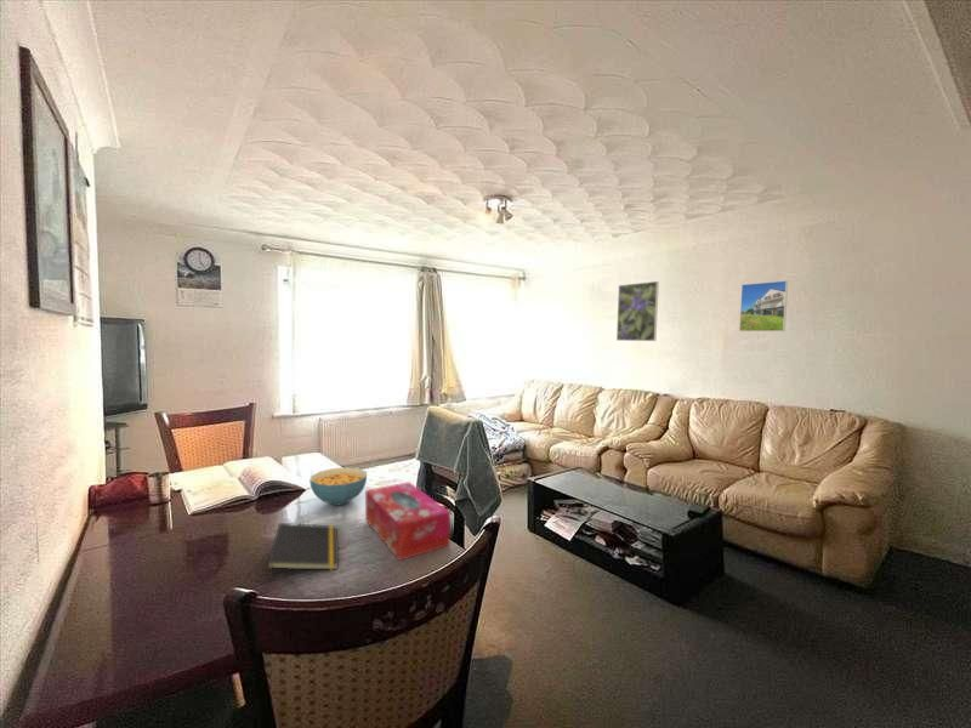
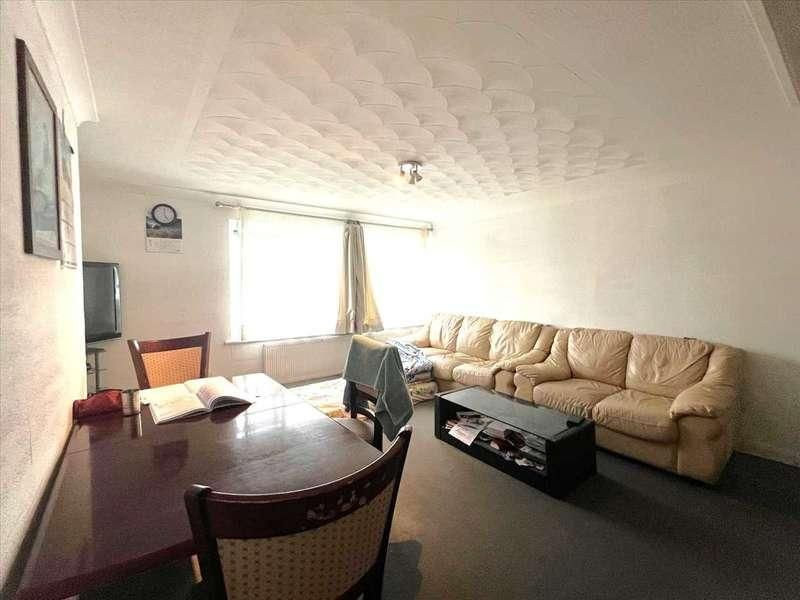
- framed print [738,279,789,332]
- cereal bowl [308,466,368,506]
- tissue box [364,480,452,562]
- notepad [266,522,340,584]
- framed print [615,280,660,342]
